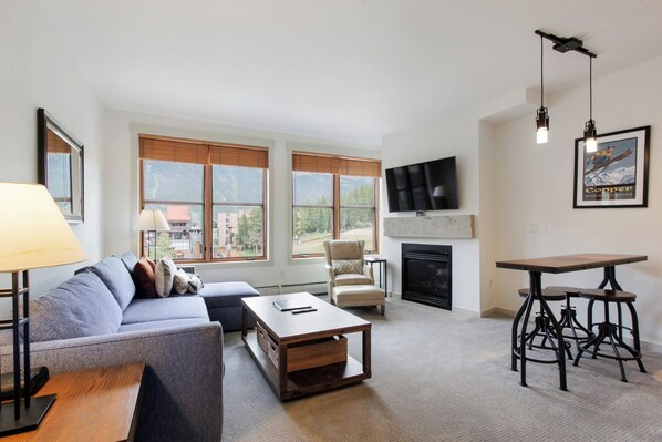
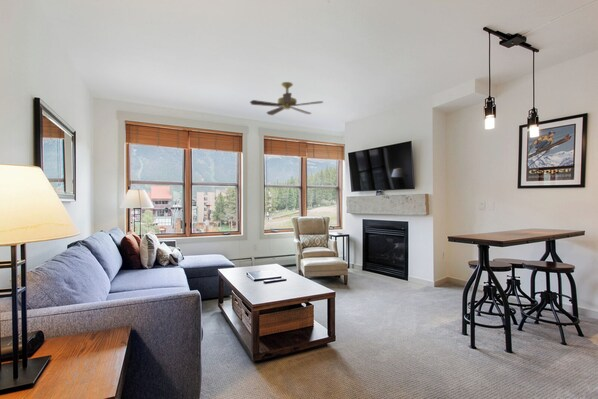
+ ceiling fan [249,81,324,116]
